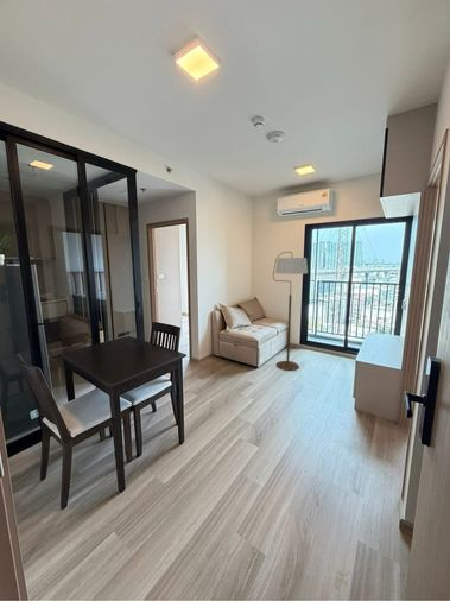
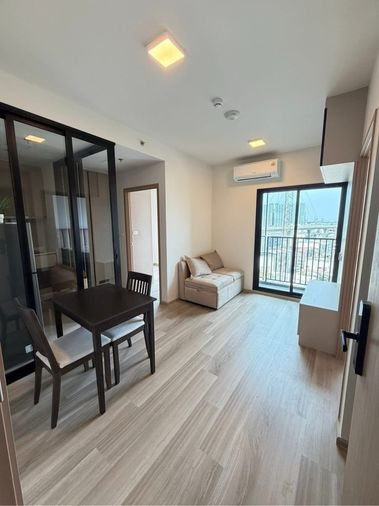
- floor lamp [272,251,309,372]
